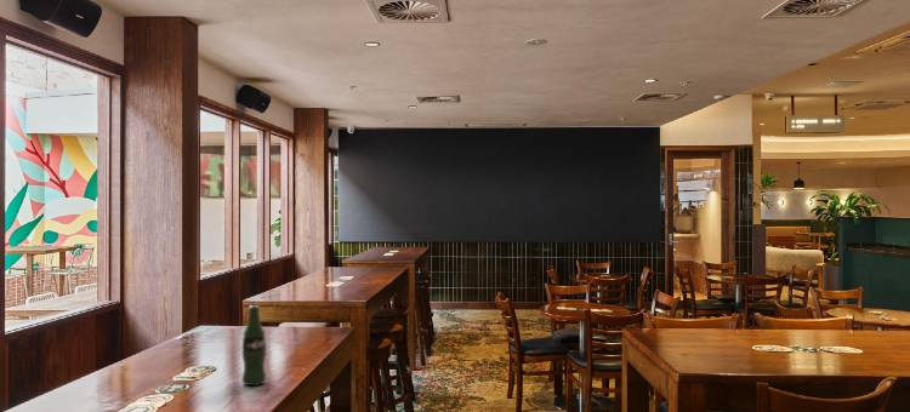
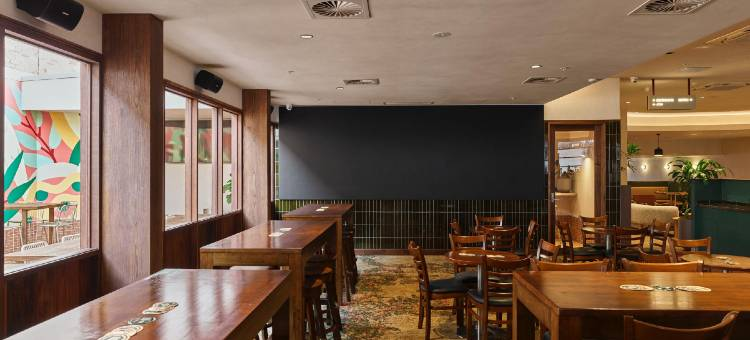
- beer bottle [240,304,267,387]
